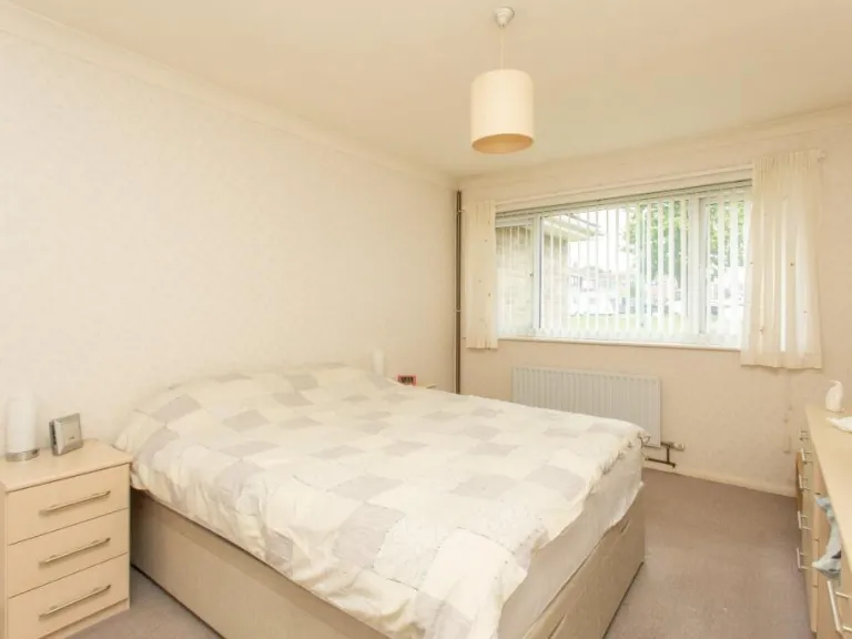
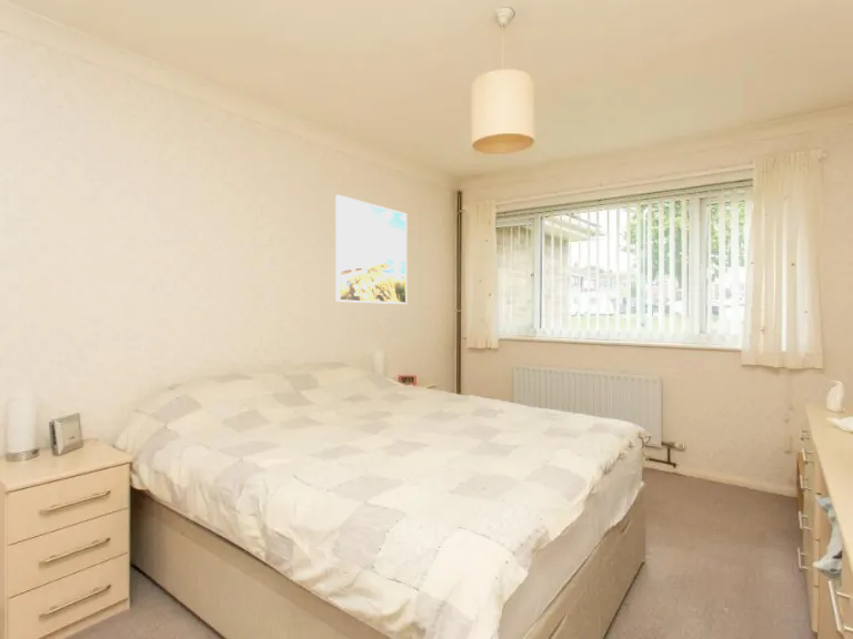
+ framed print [334,194,408,305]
